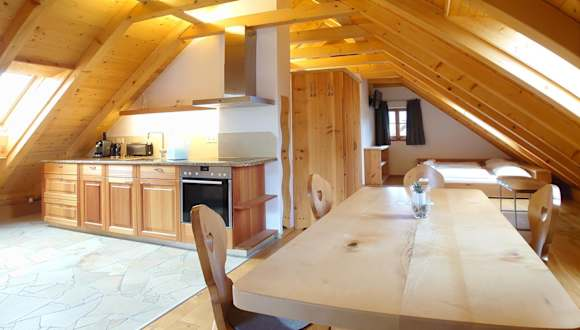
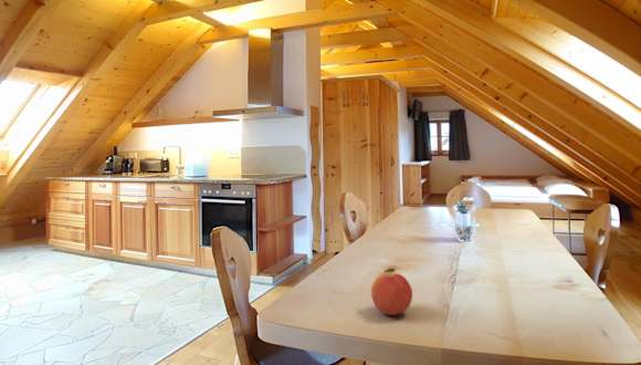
+ apple [370,270,413,316]
